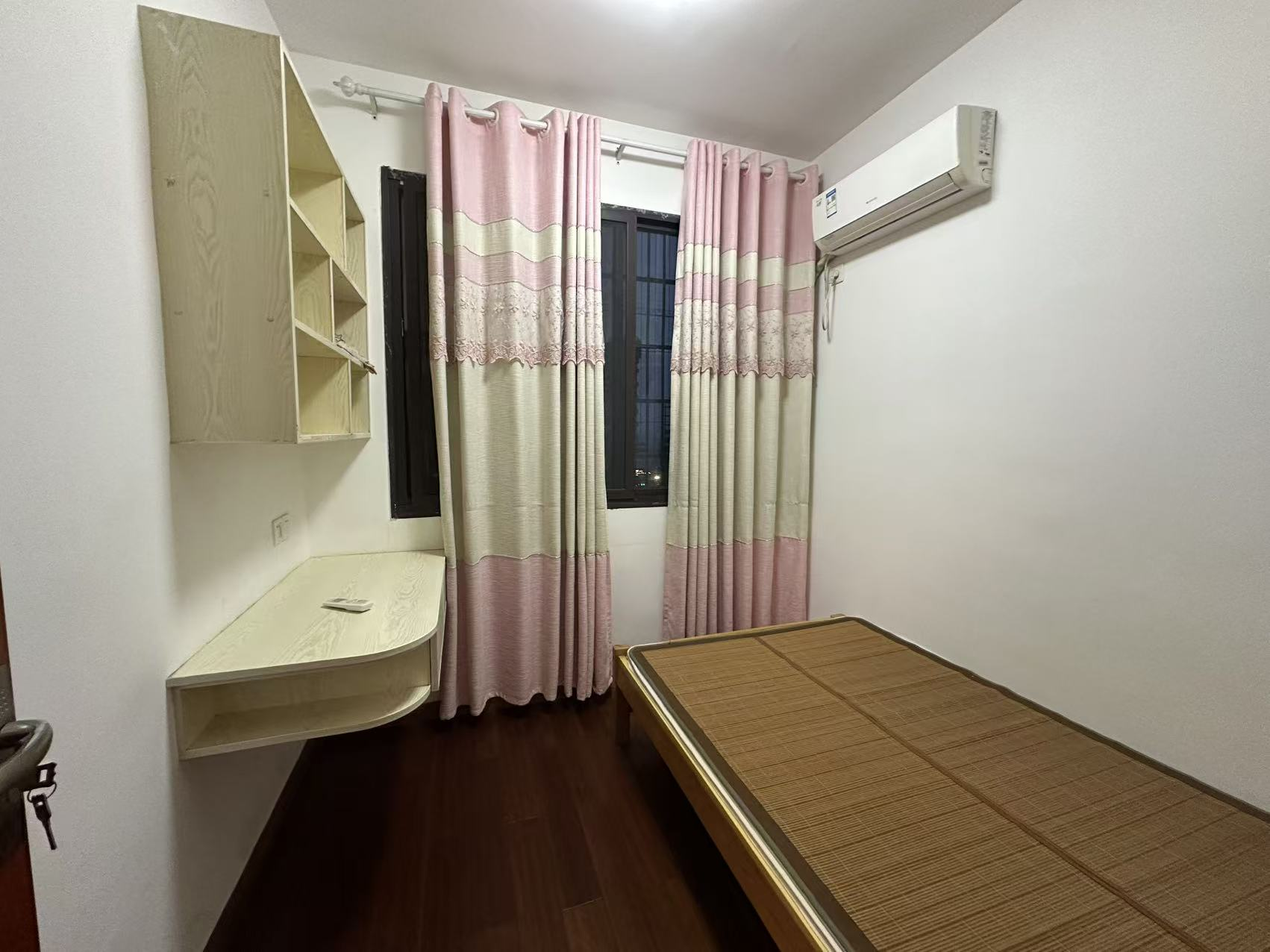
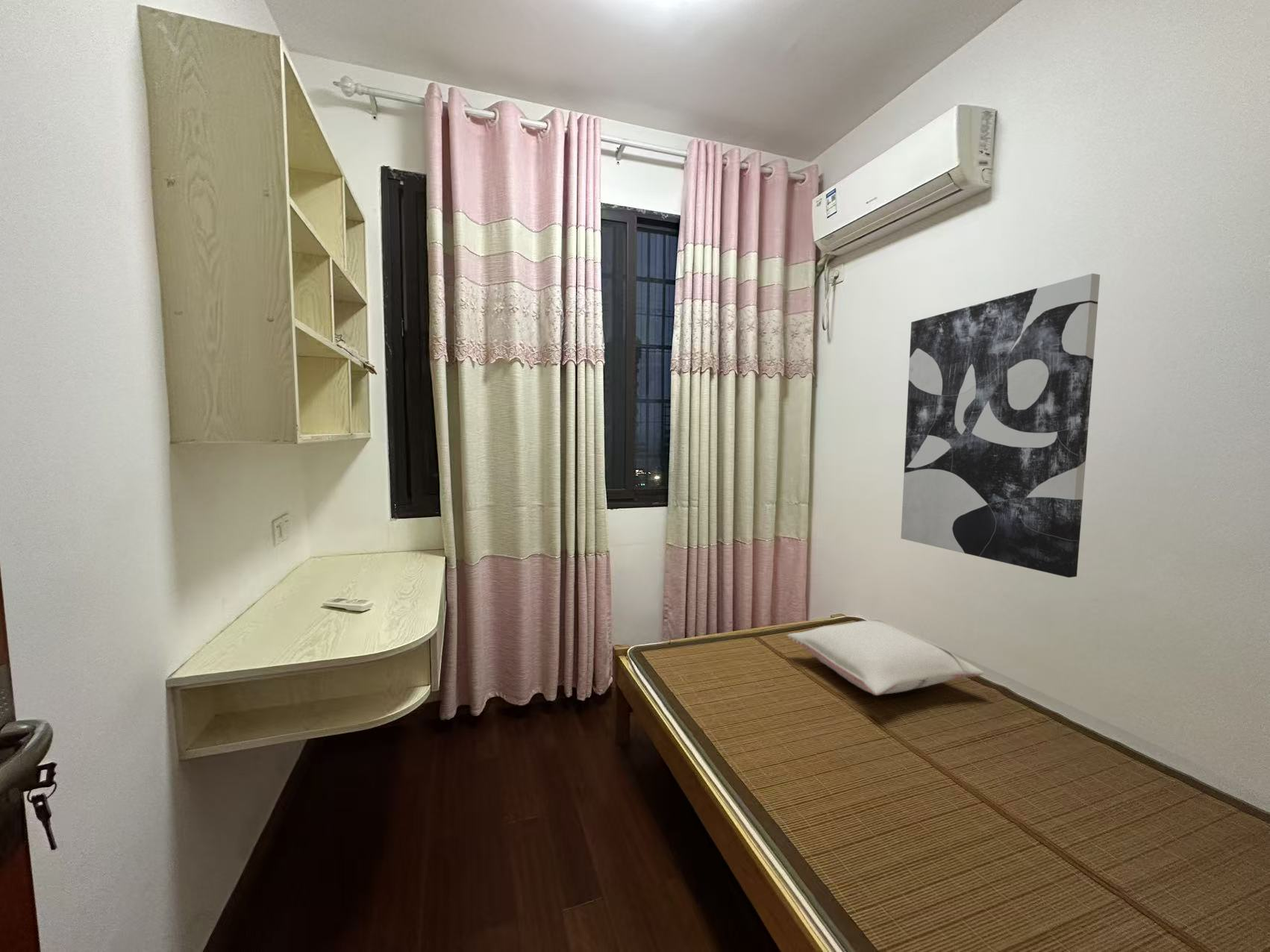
+ pillow [786,619,985,696]
+ wall art [900,272,1101,578]
